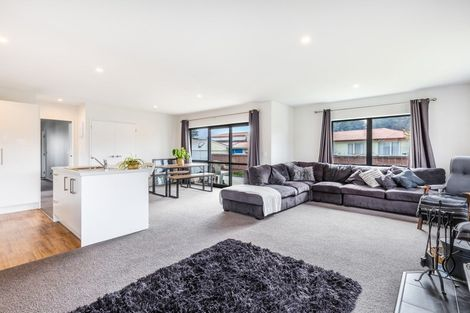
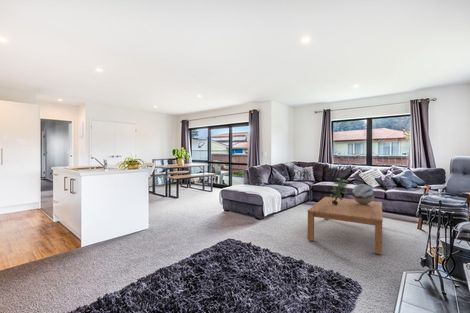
+ potted plant [329,177,348,205]
+ decorative sphere [351,183,375,204]
+ coffee table [307,196,384,255]
